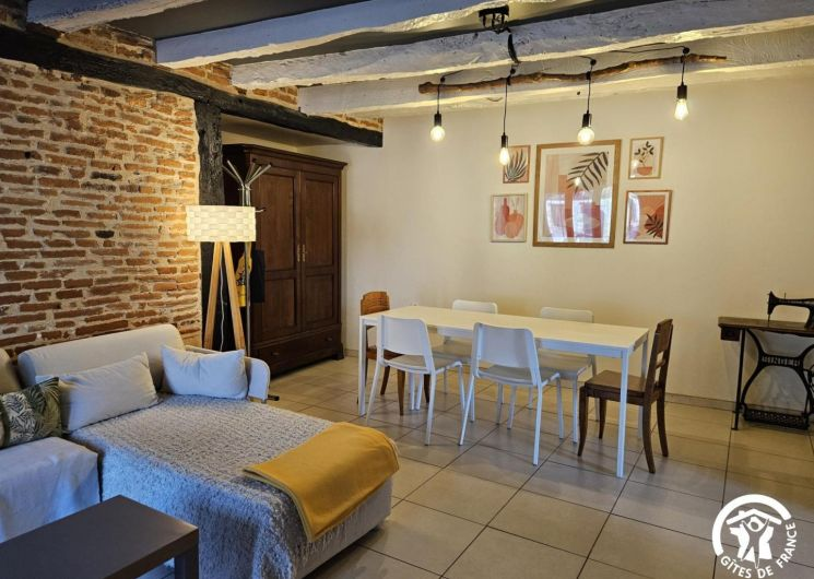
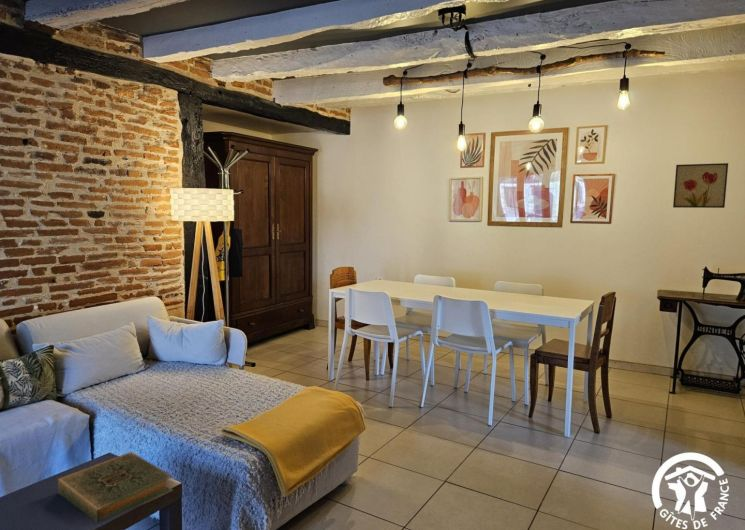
+ wall art [672,162,729,209]
+ hardback book [57,451,174,524]
